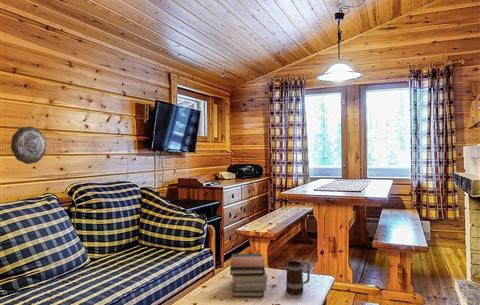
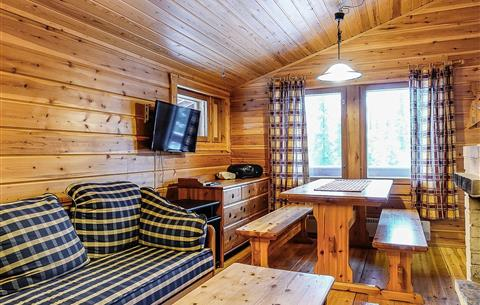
- decorative plate [10,125,47,165]
- book stack [229,253,268,298]
- mug [285,260,311,295]
